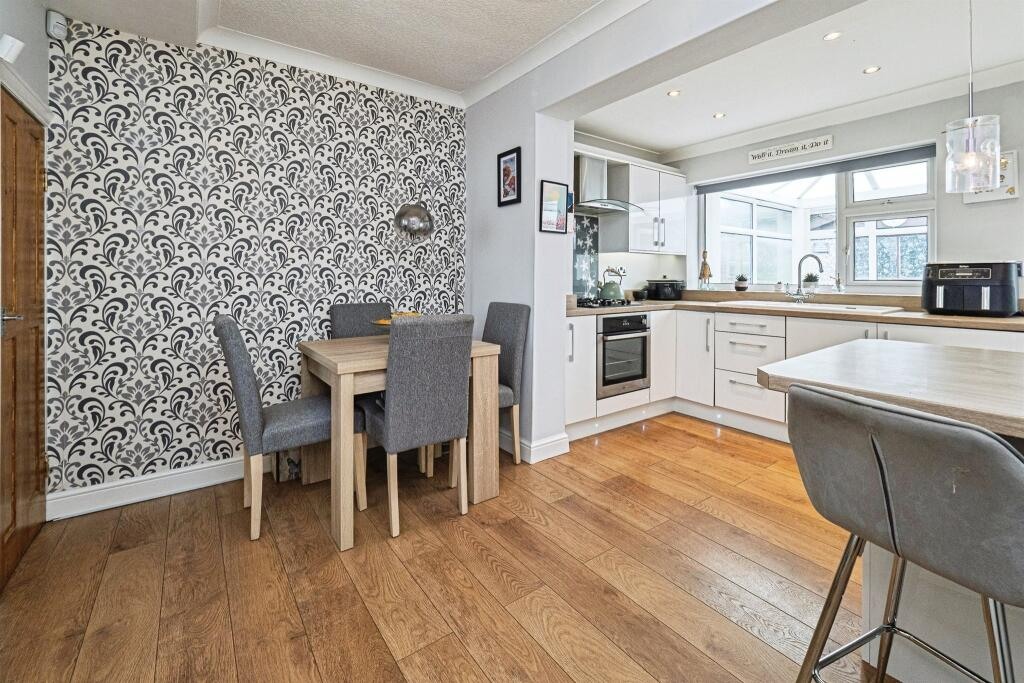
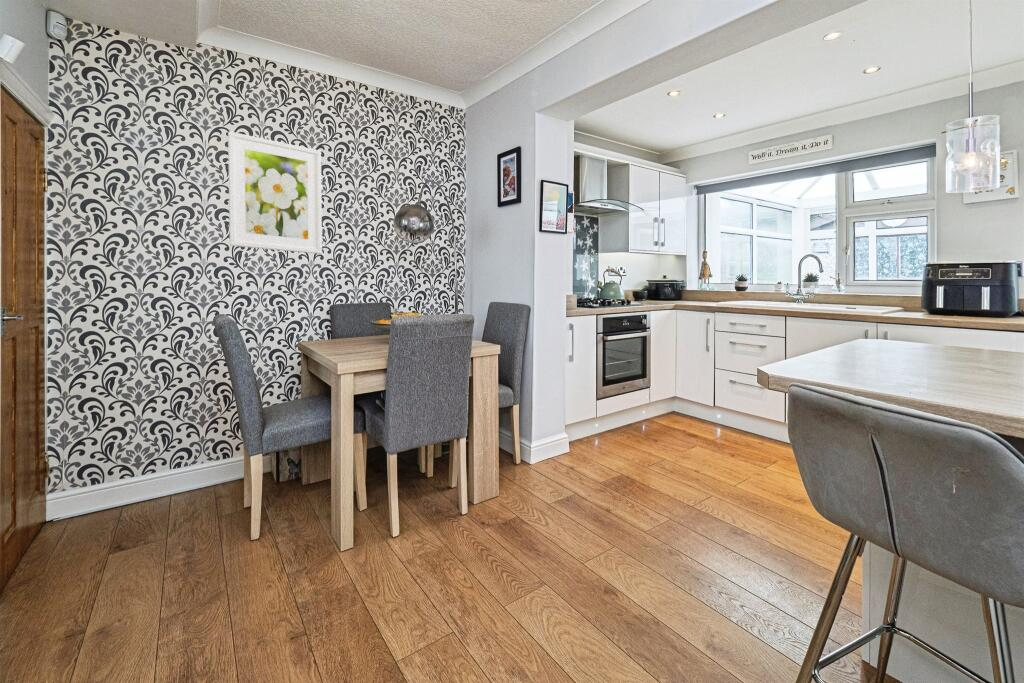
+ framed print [227,131,323,255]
